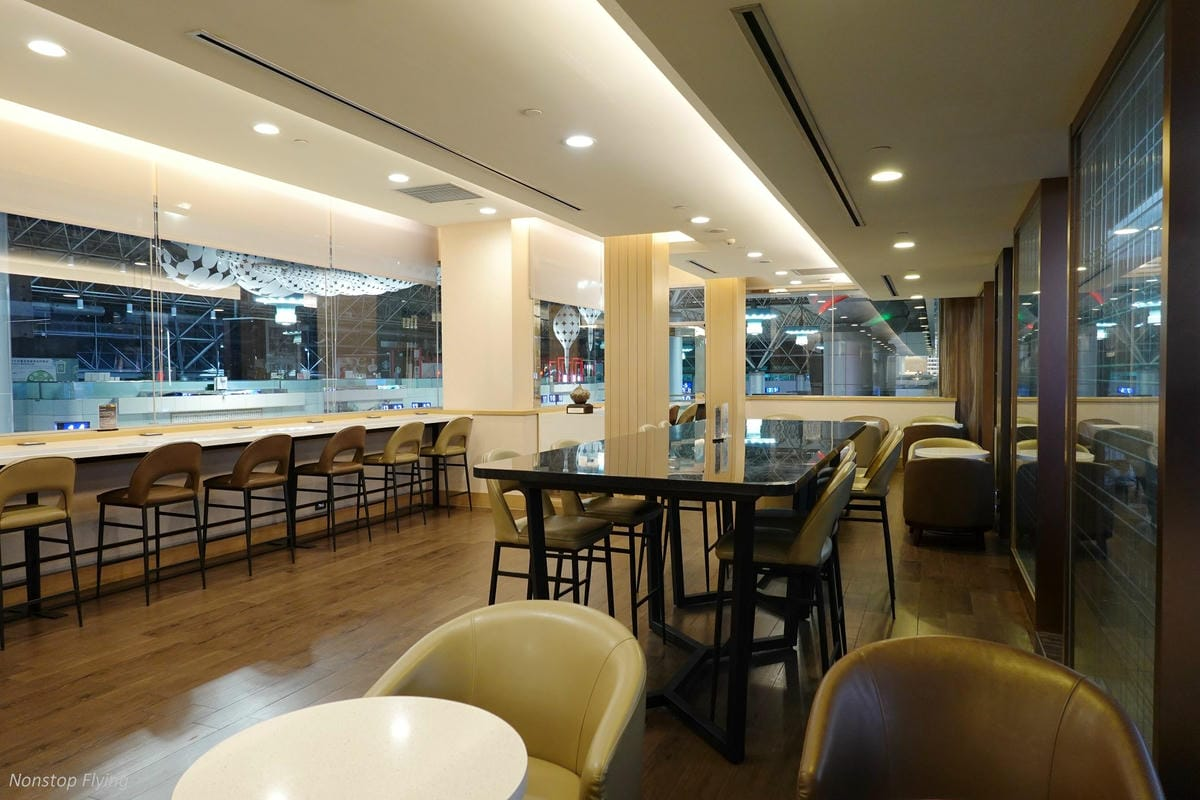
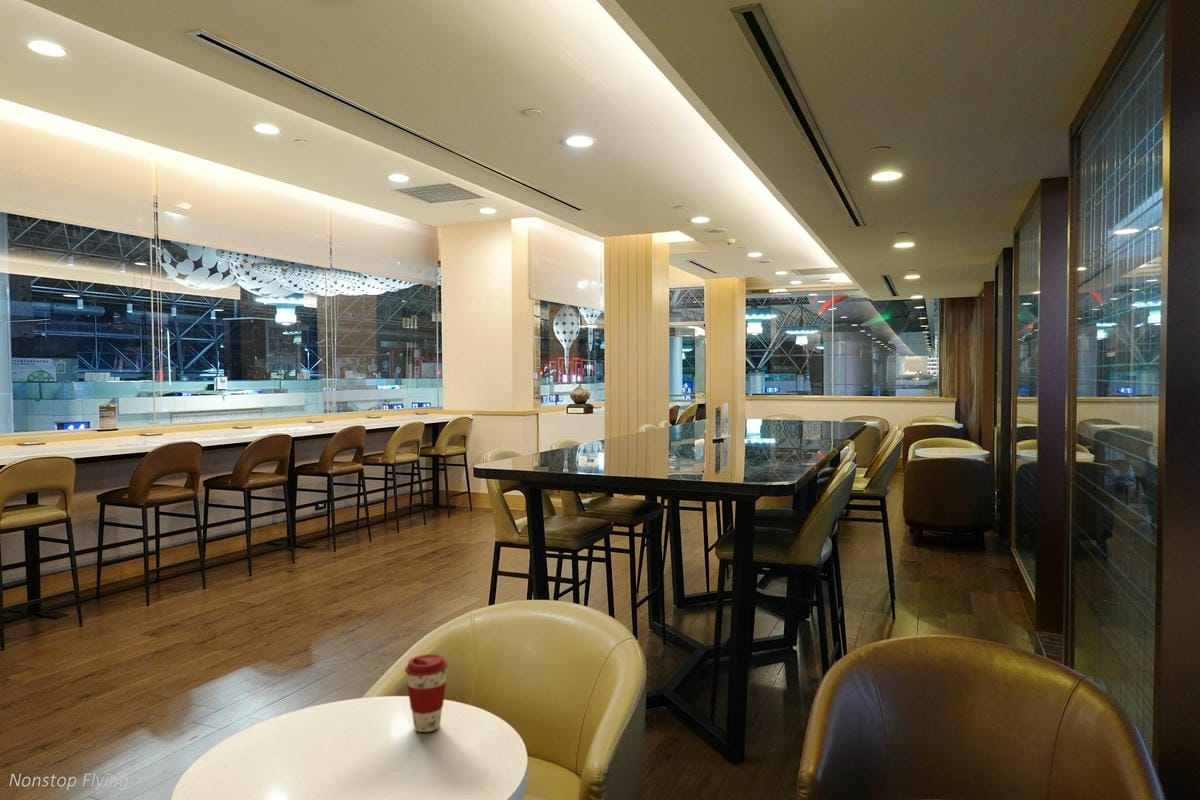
+ coffee cup [404,653,449,733]
